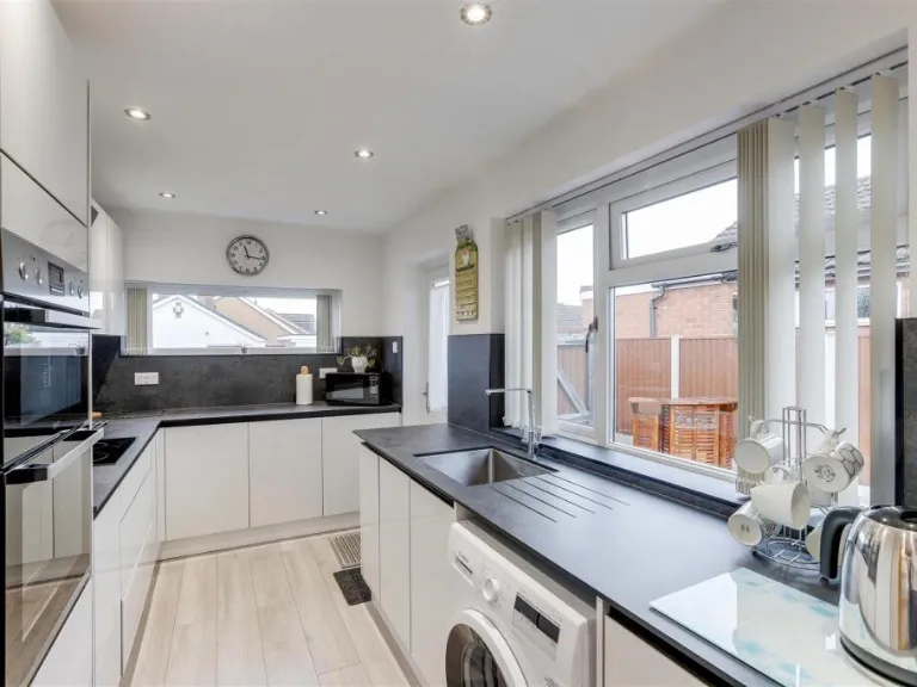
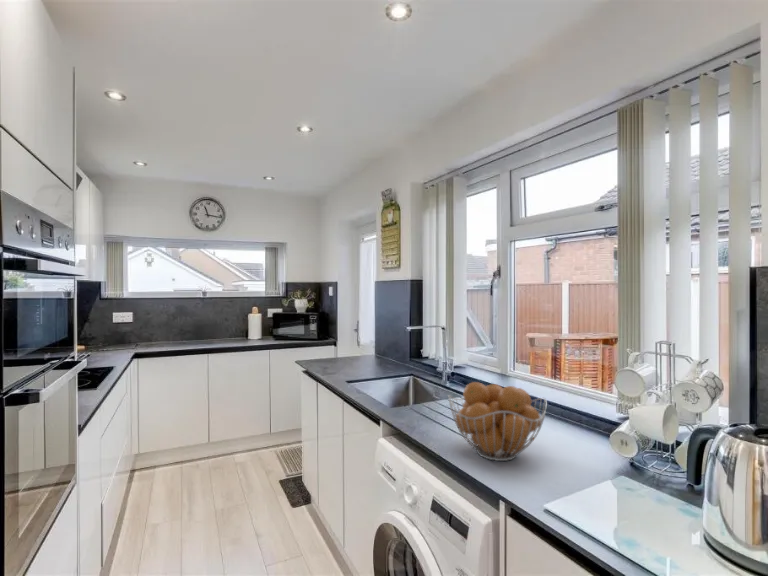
+ fruit basket [447,381,548,462]
